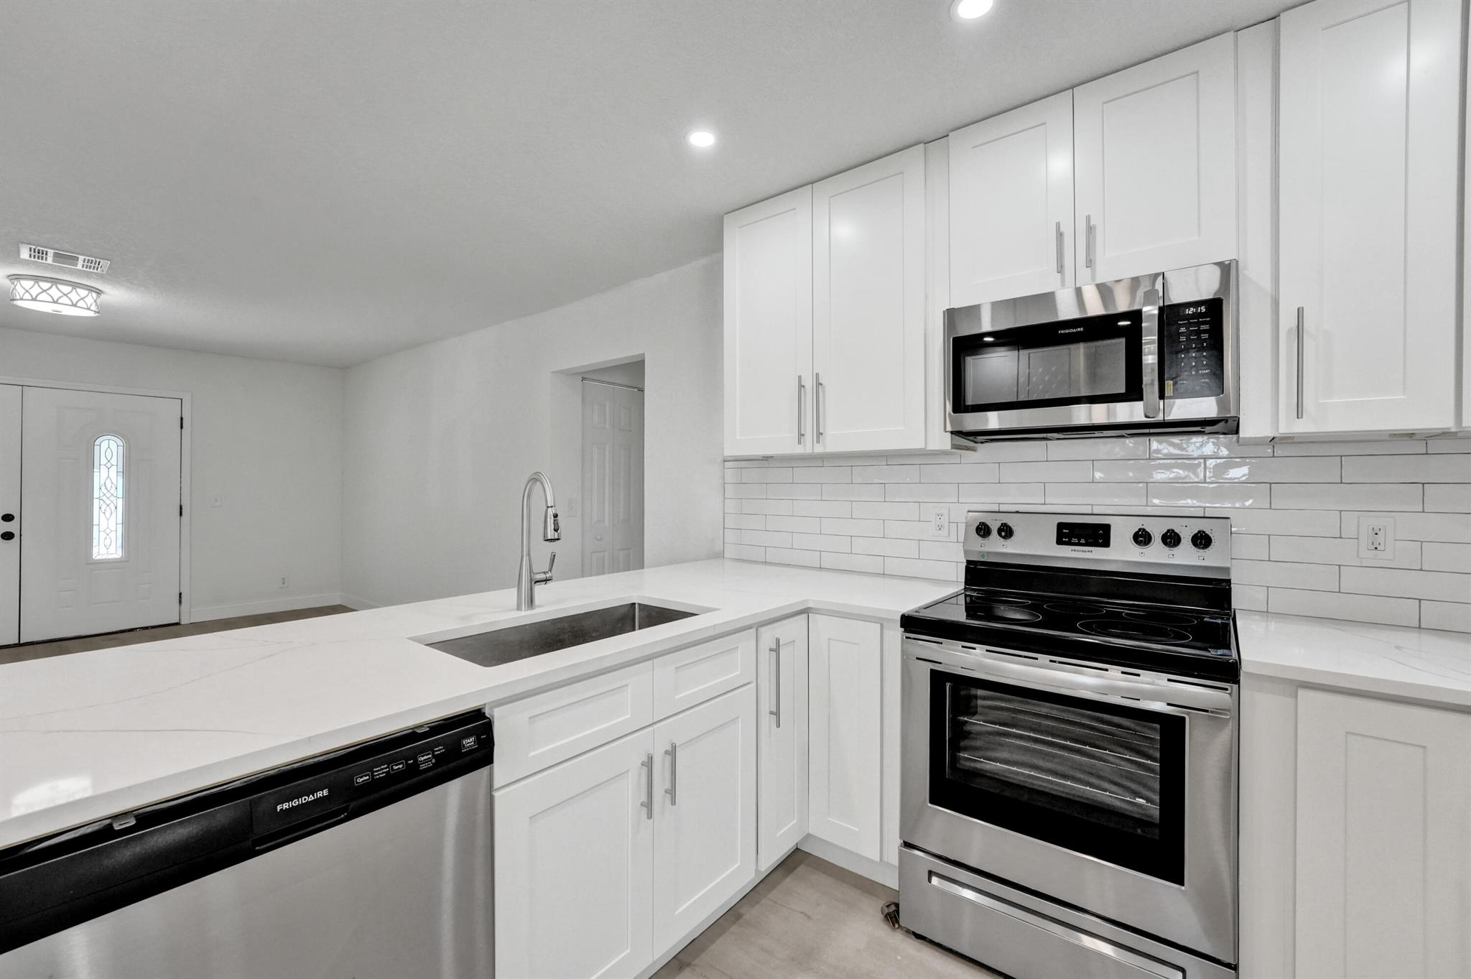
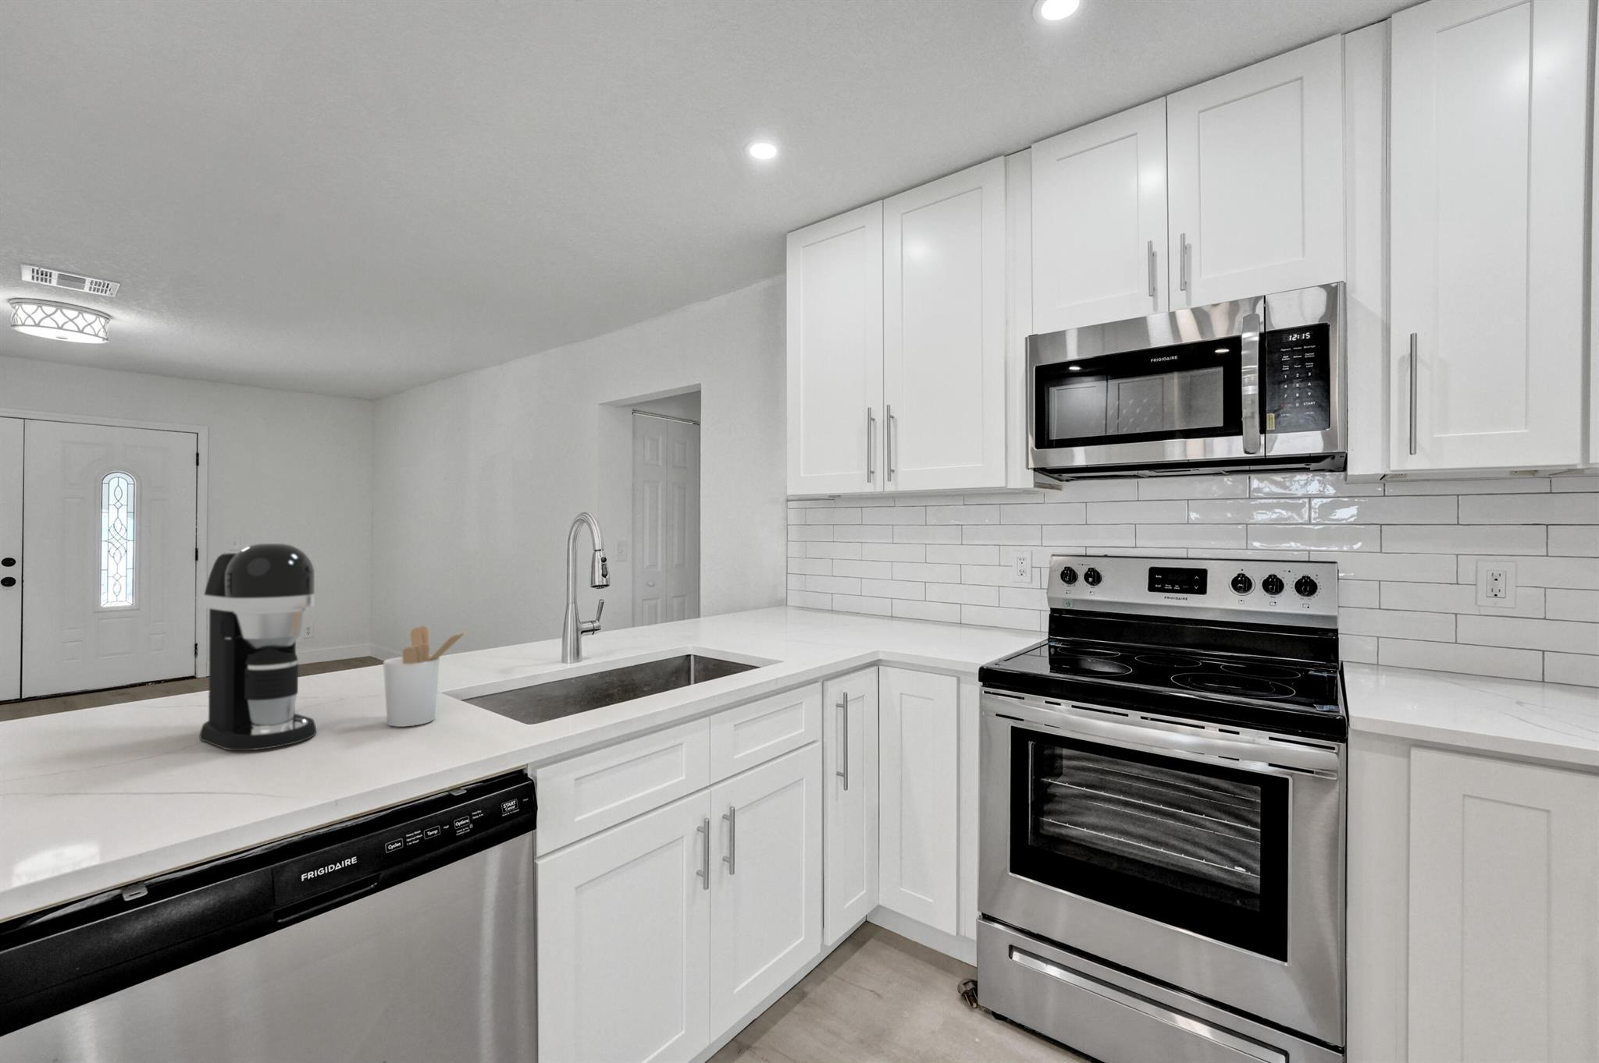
+ coffee maker [199,543,317,751]
+ utensil holder [382,625,469,727]
